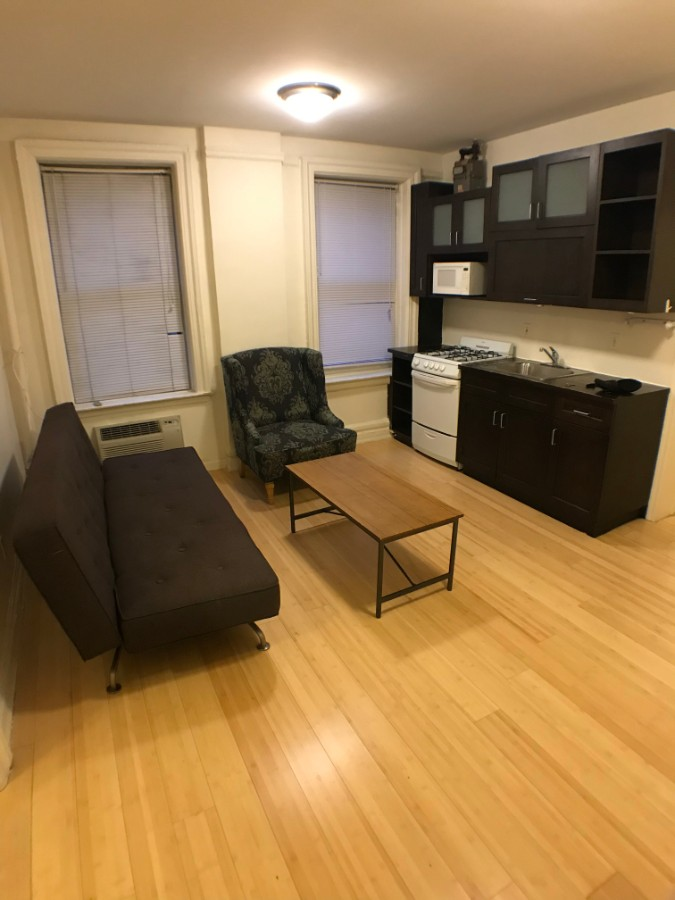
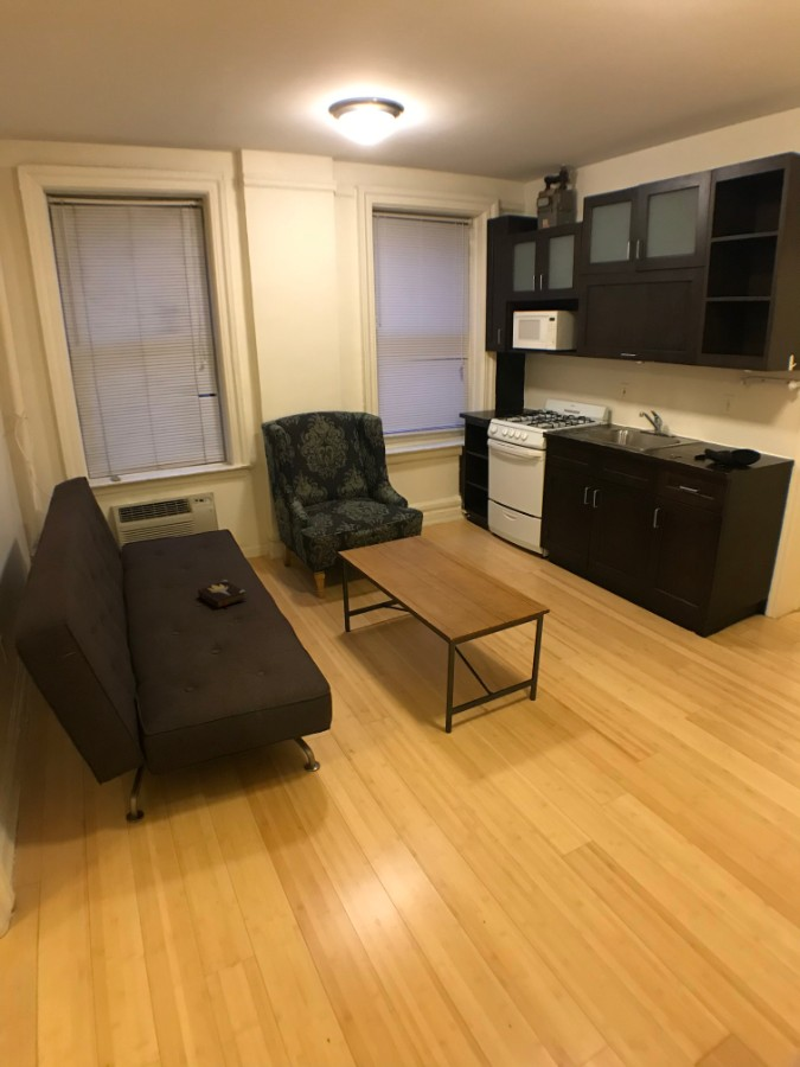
+ hardback book [197,579,248,609]
